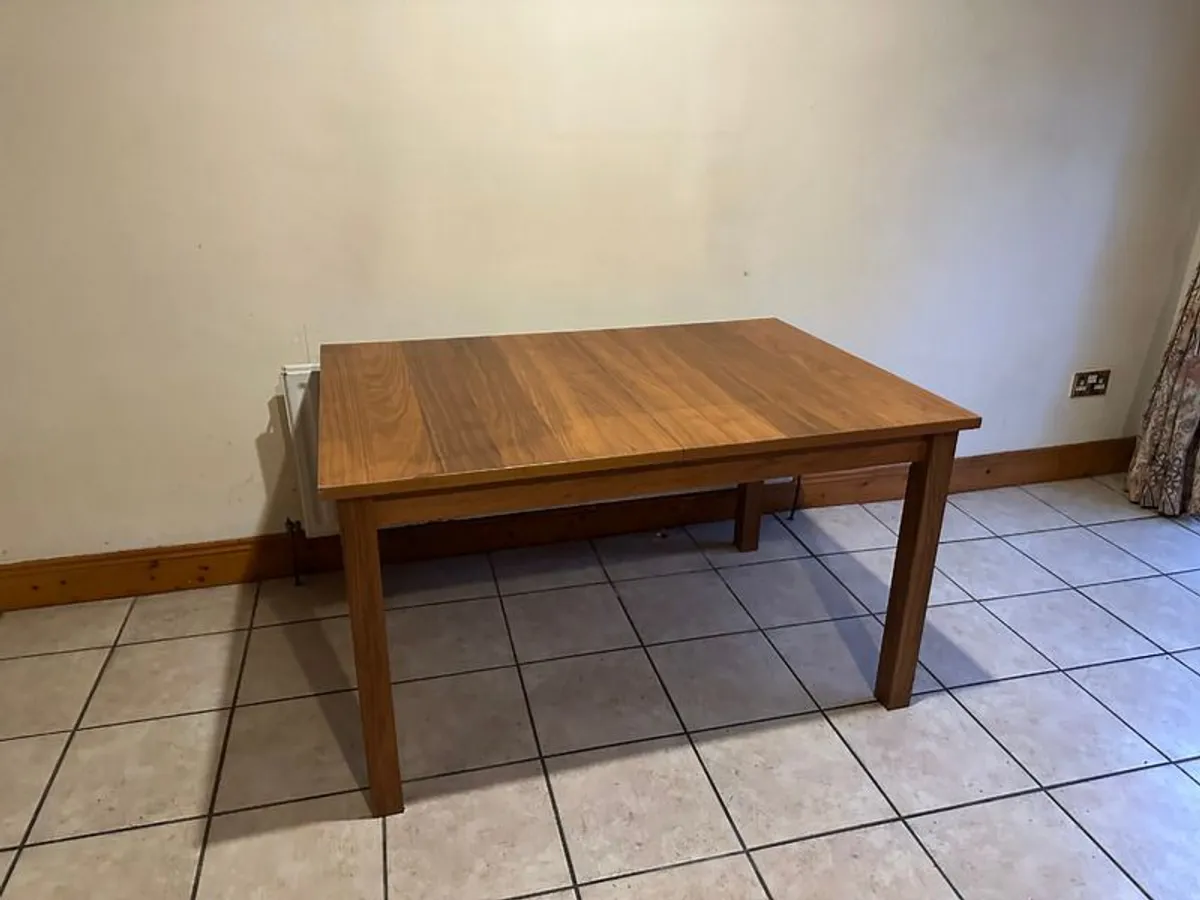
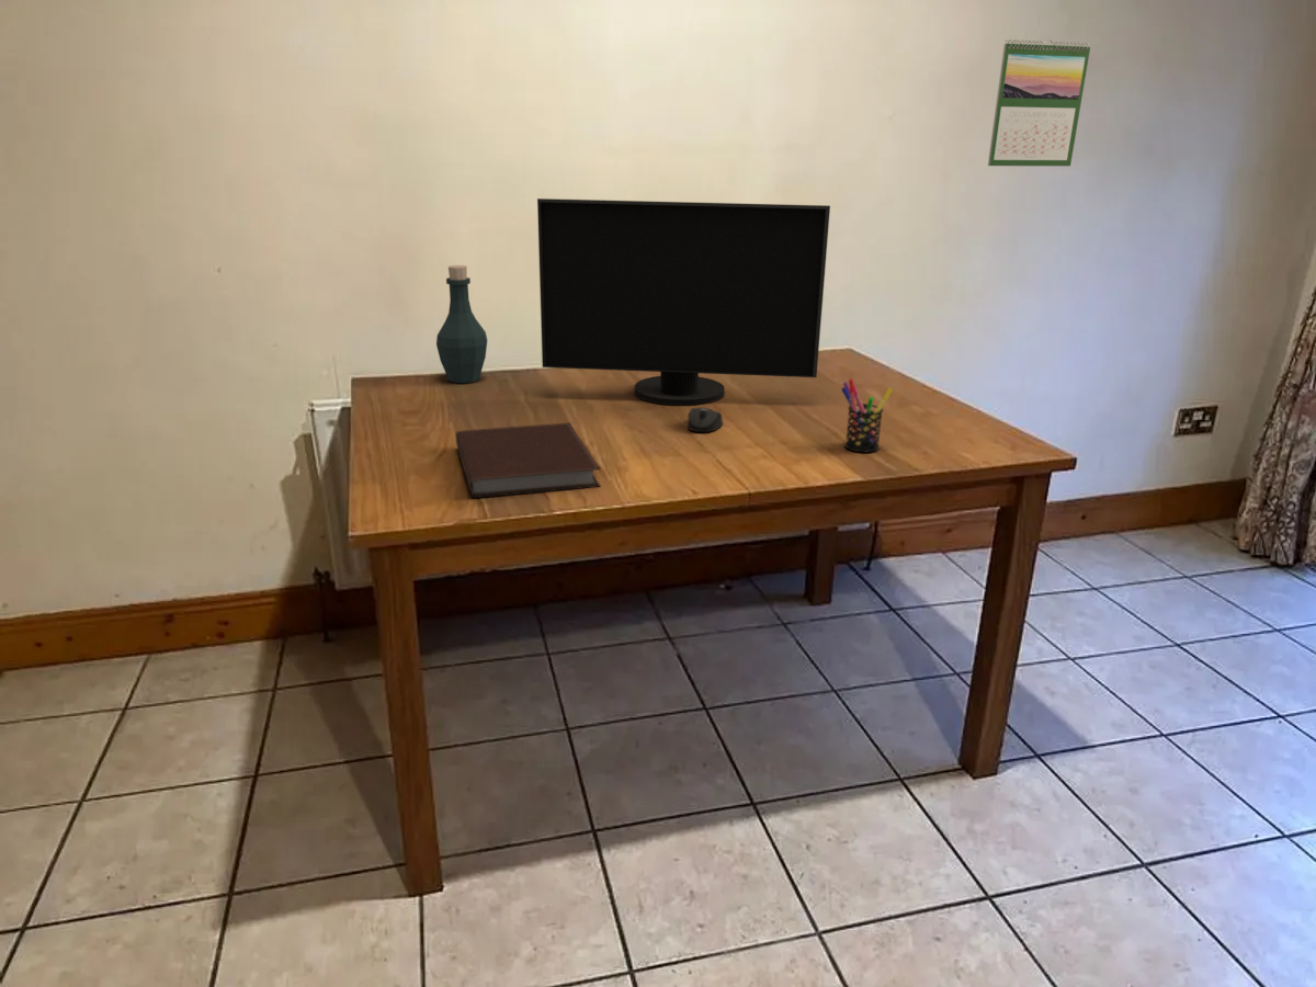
+ mouse [687,407,724,433]
+ bottle [435,264,488,384]
+ computer monitor [536,197,831,407]
+ notebook [454,422,602,499]
+ pen holder [840,378,894,453]
+ calendar [987,38,1091,167]
